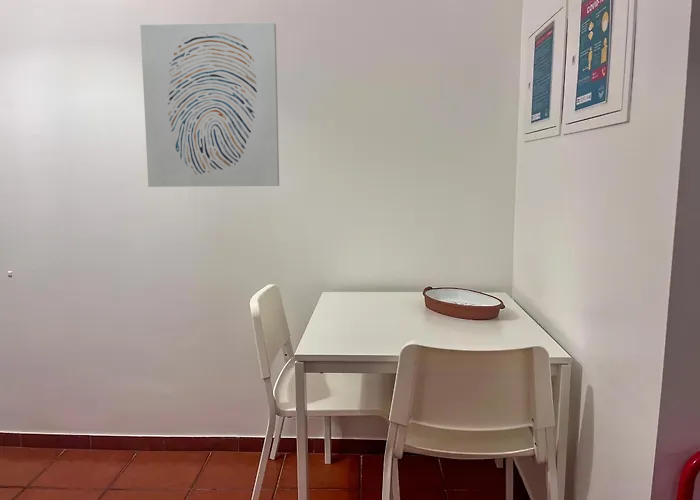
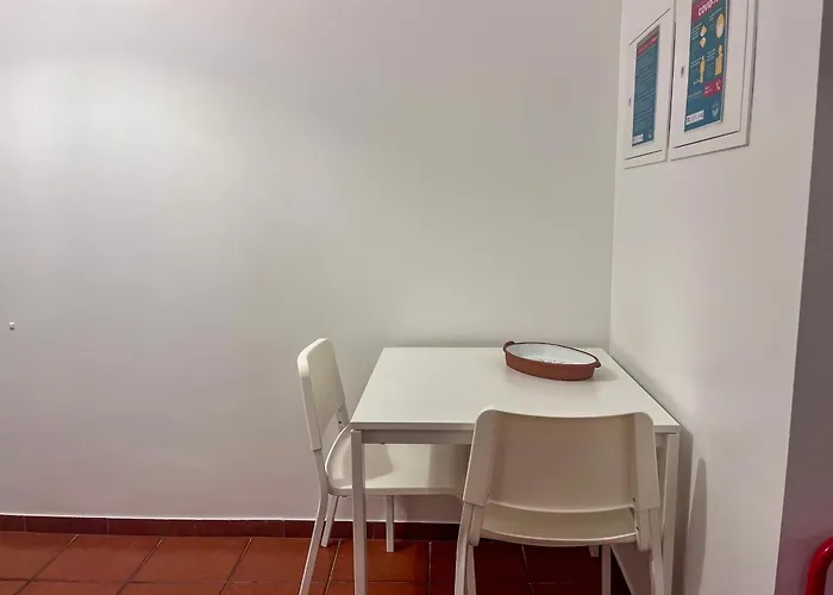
- wall art [139,21,280,188]
